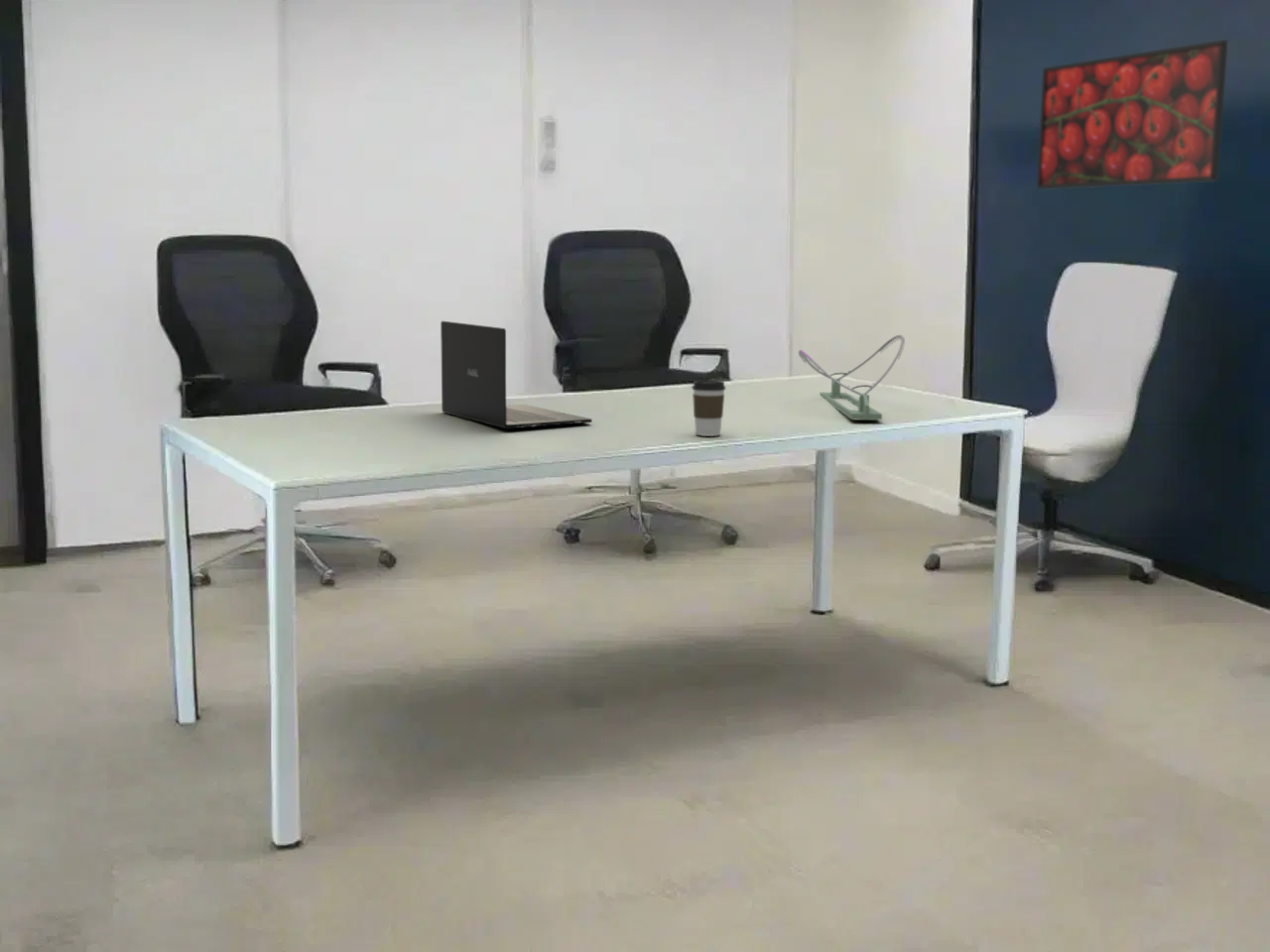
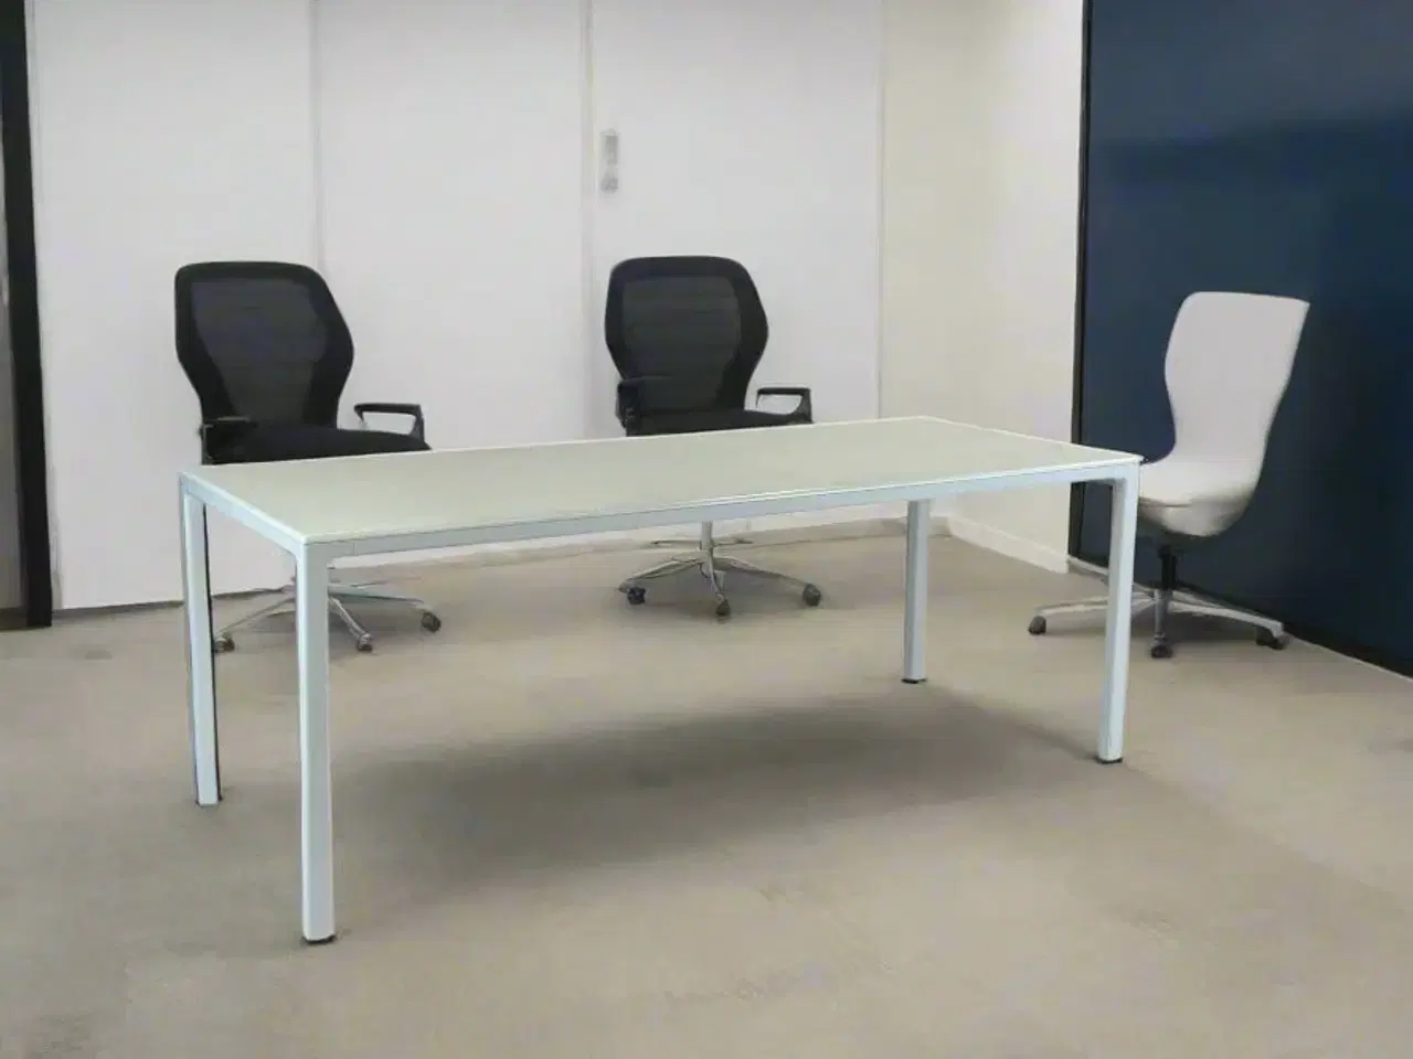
- desk lamp [798,334,906,420]
- laptop [440,320,592,430]
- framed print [1036,39,1229,190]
- coffee cup [691,379,726,437]
